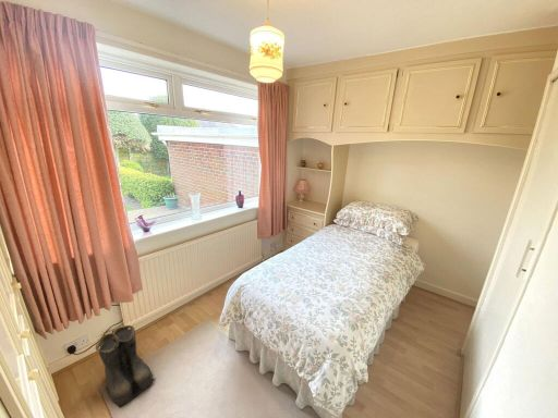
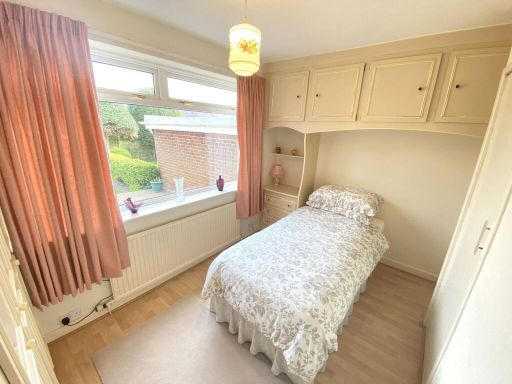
- boots [95,324,157,409]
